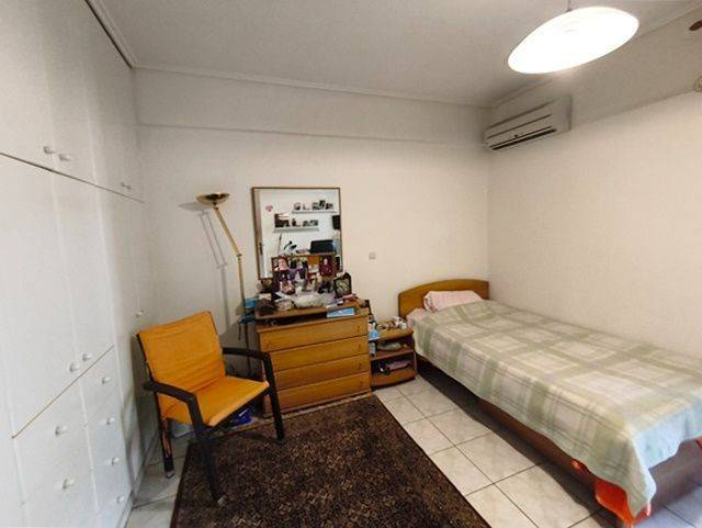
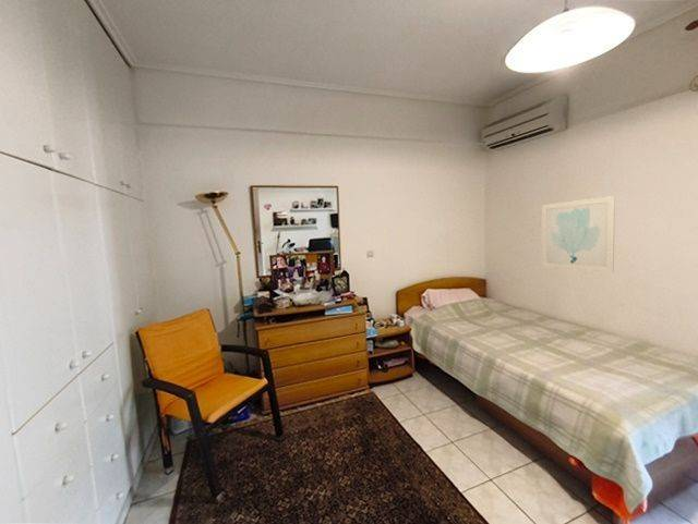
+ wall art [541,195,616,273]
